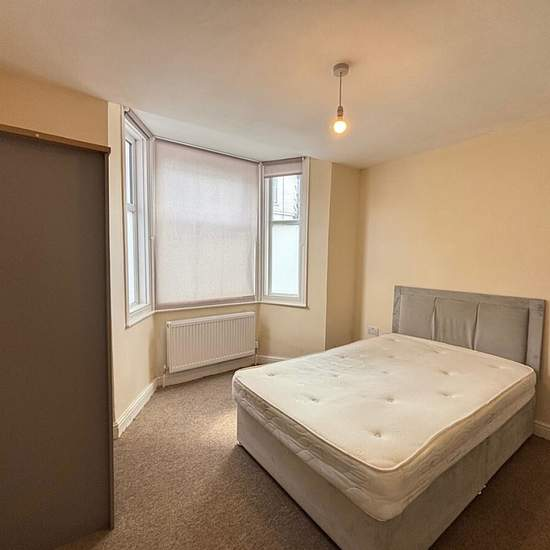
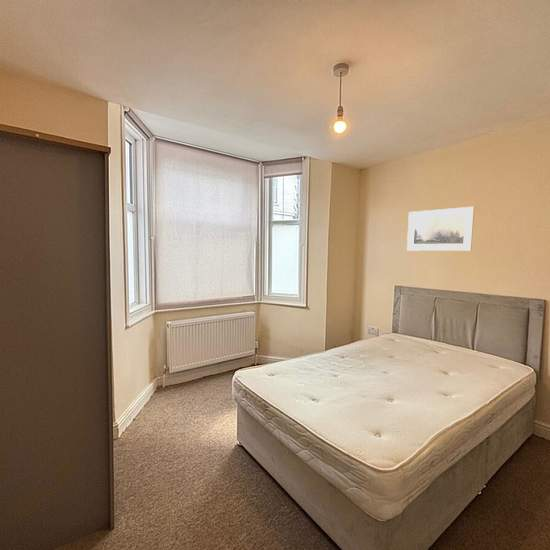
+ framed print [406,206,475,252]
